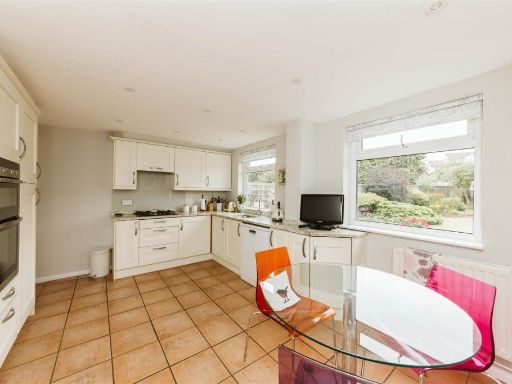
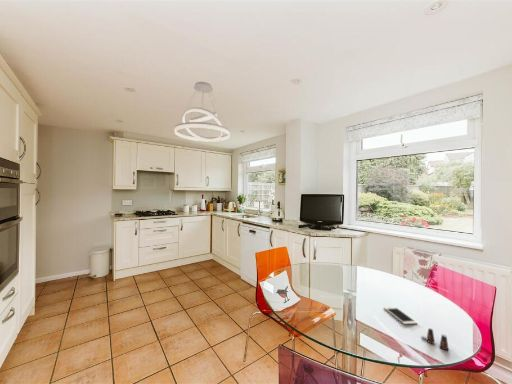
+ salt shaker [421,327,449,351]
+ pendant light [174,81,231,143]
+ cell phone [383,306,418,325]
